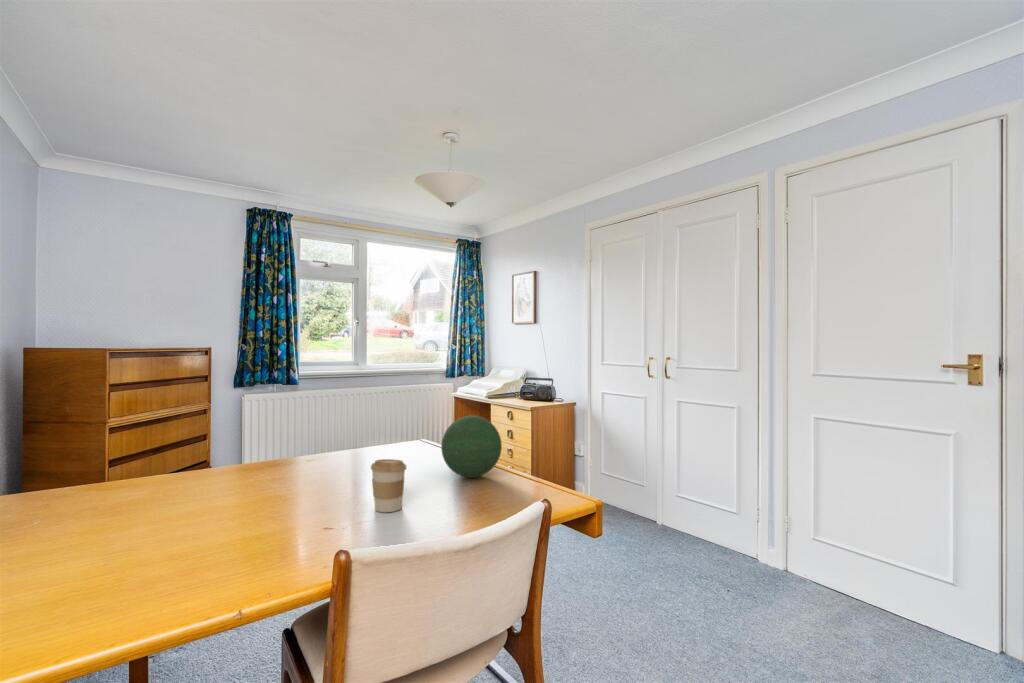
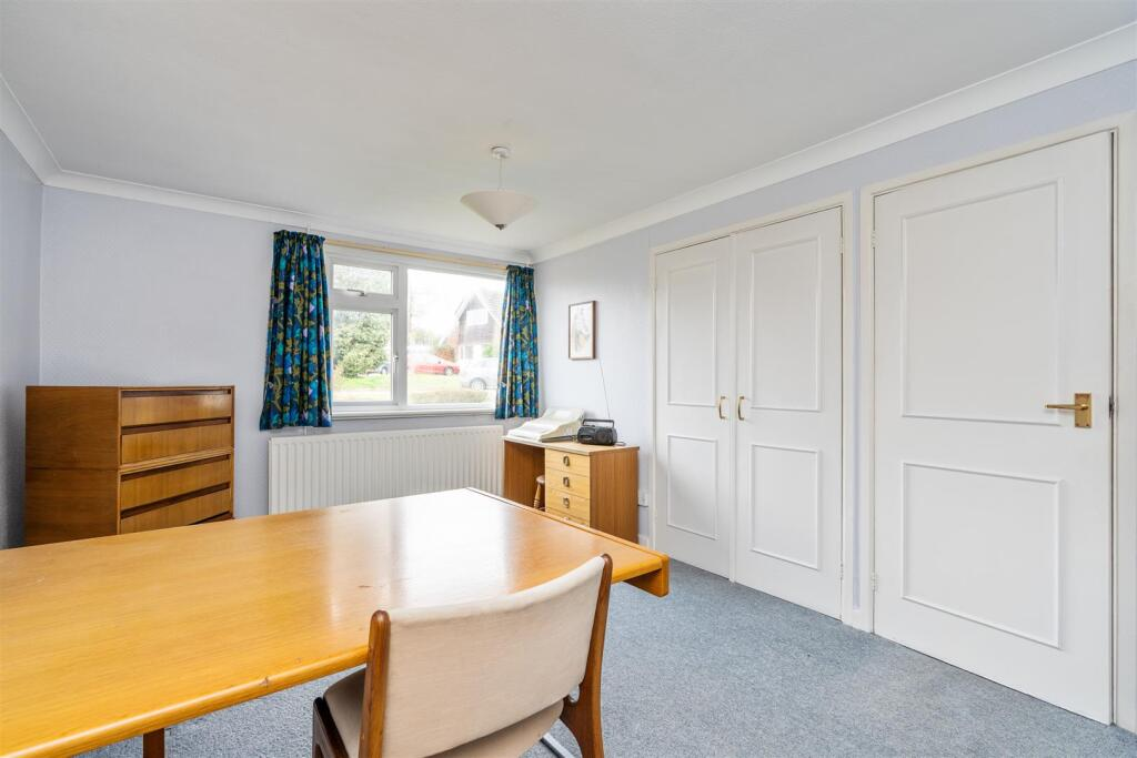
- coffee cup [370,458,408,513]
- decorative orb [440,415,503,479]
